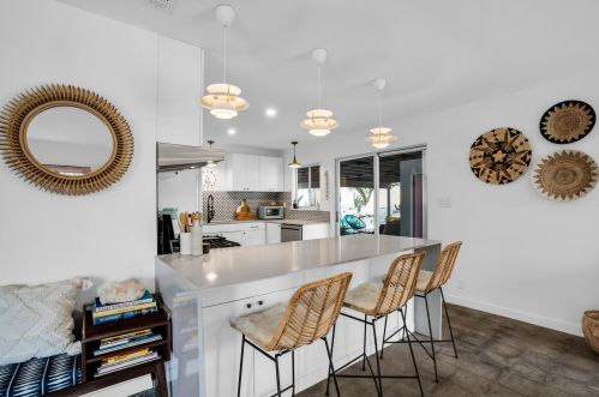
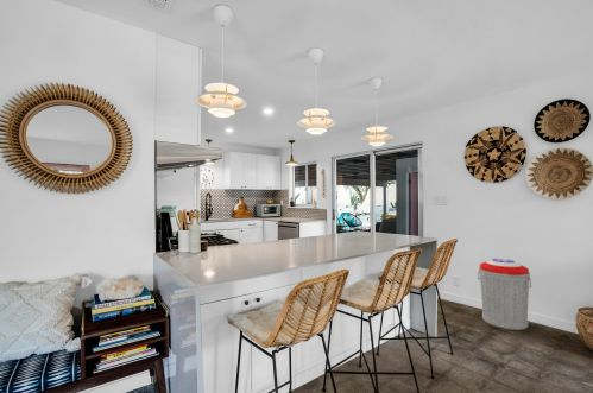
+ trash can [477,258,532,331]
